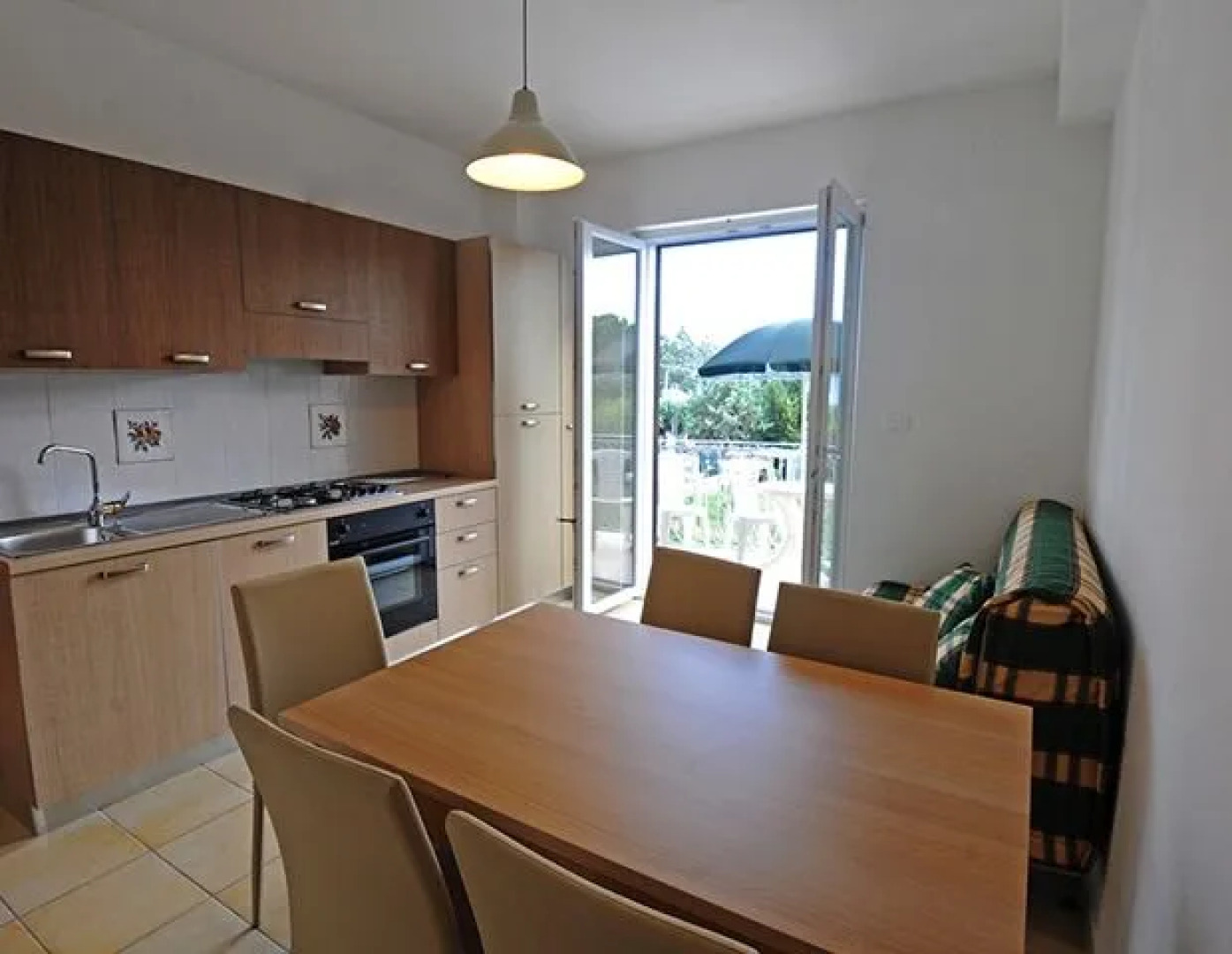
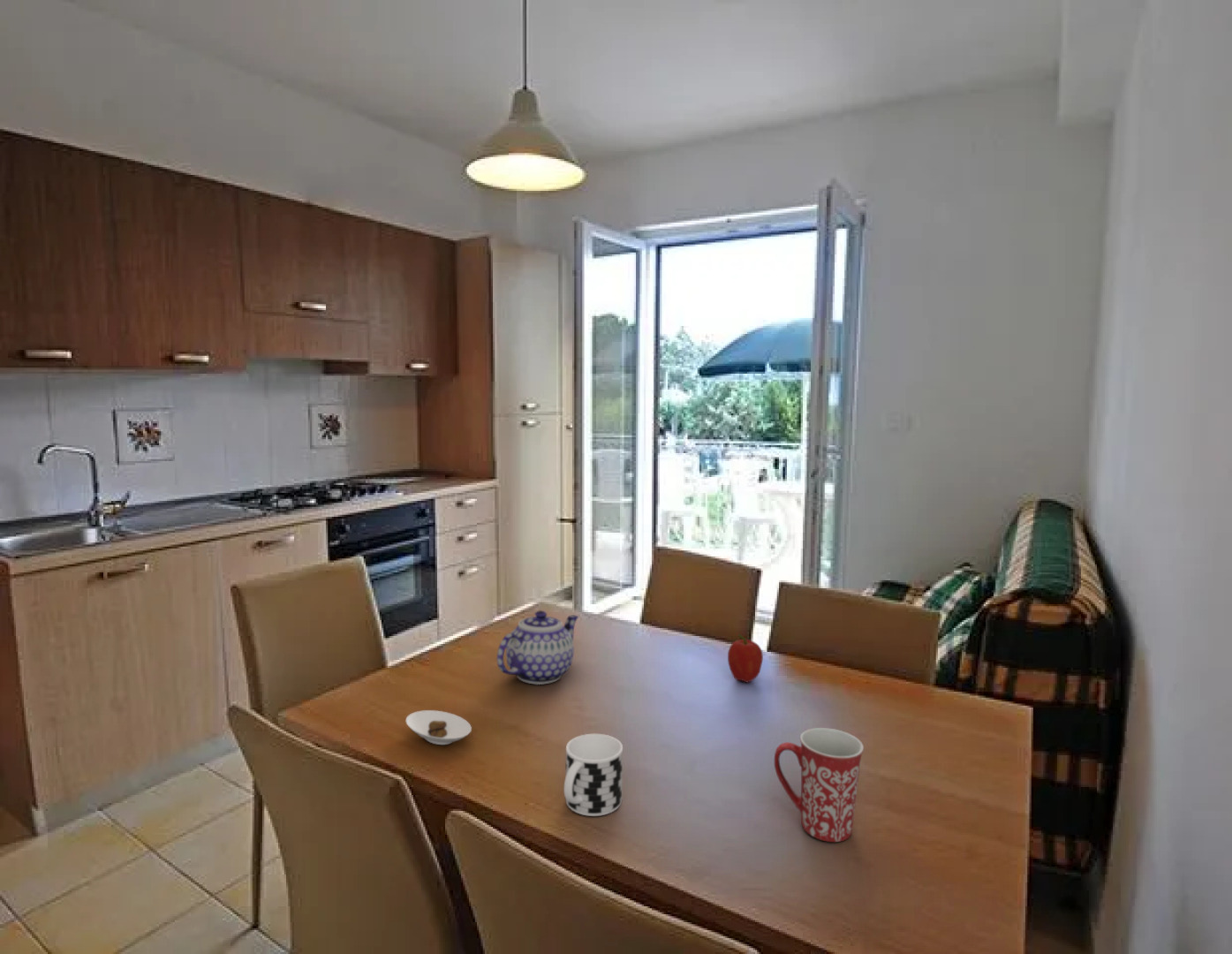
+ cup [563,733,624,817]
+ fruit [727,634,764,683]
+ saucer [404,709,472,746]
+ teapot [496,609,579,685]
+ mug [774,727,865,843]
